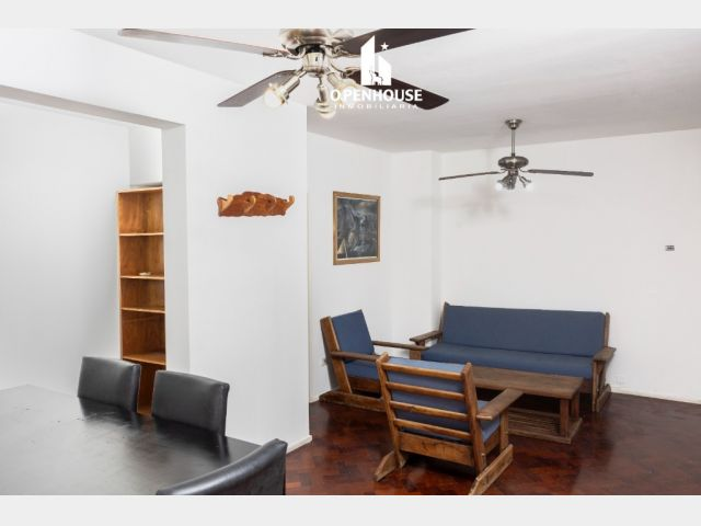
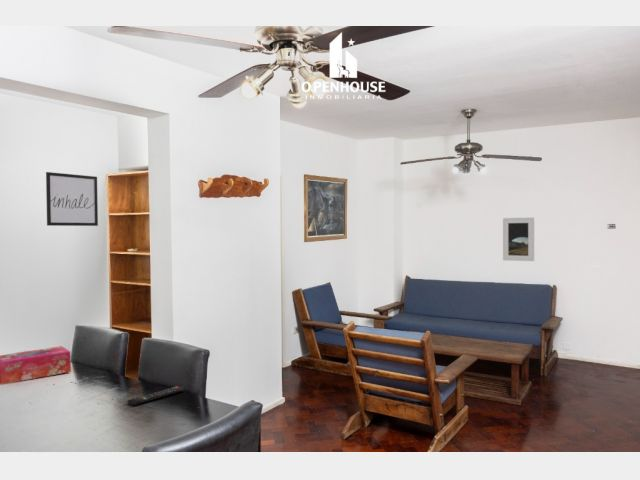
+ wall art [45,171,99,227]
+ tissue box [0,345,72,386]
+ remote control [126,385,185,407]
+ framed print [502,216,535,262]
